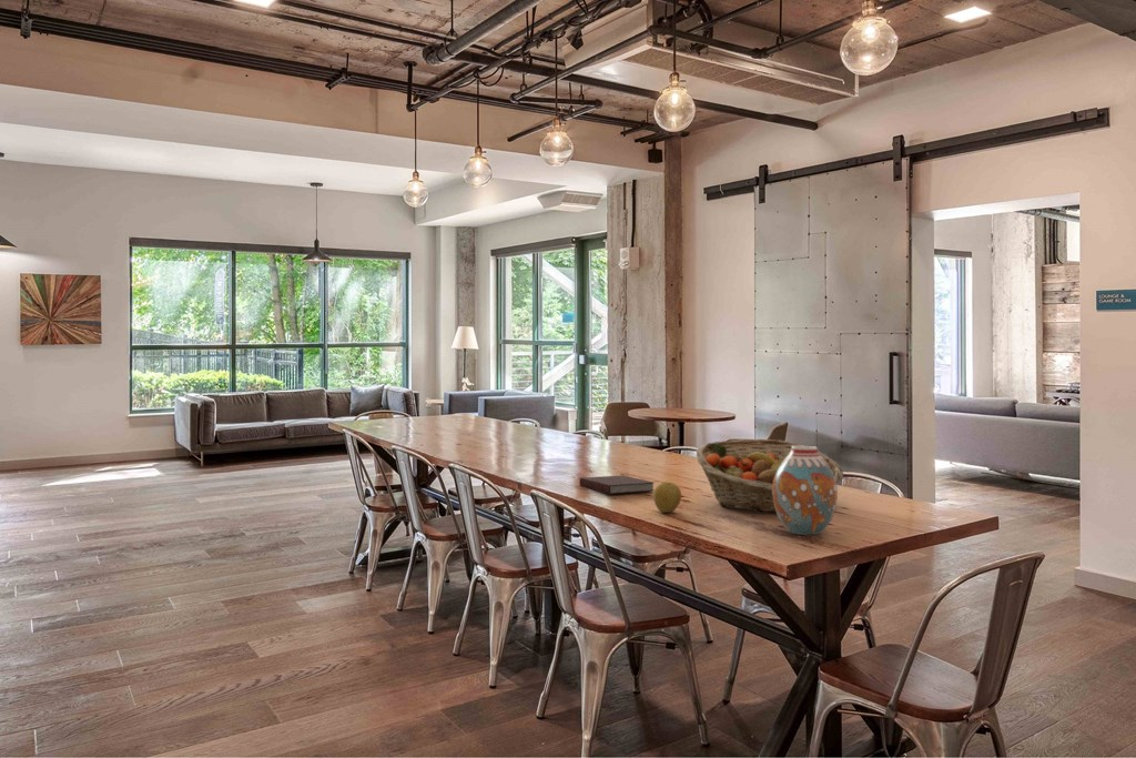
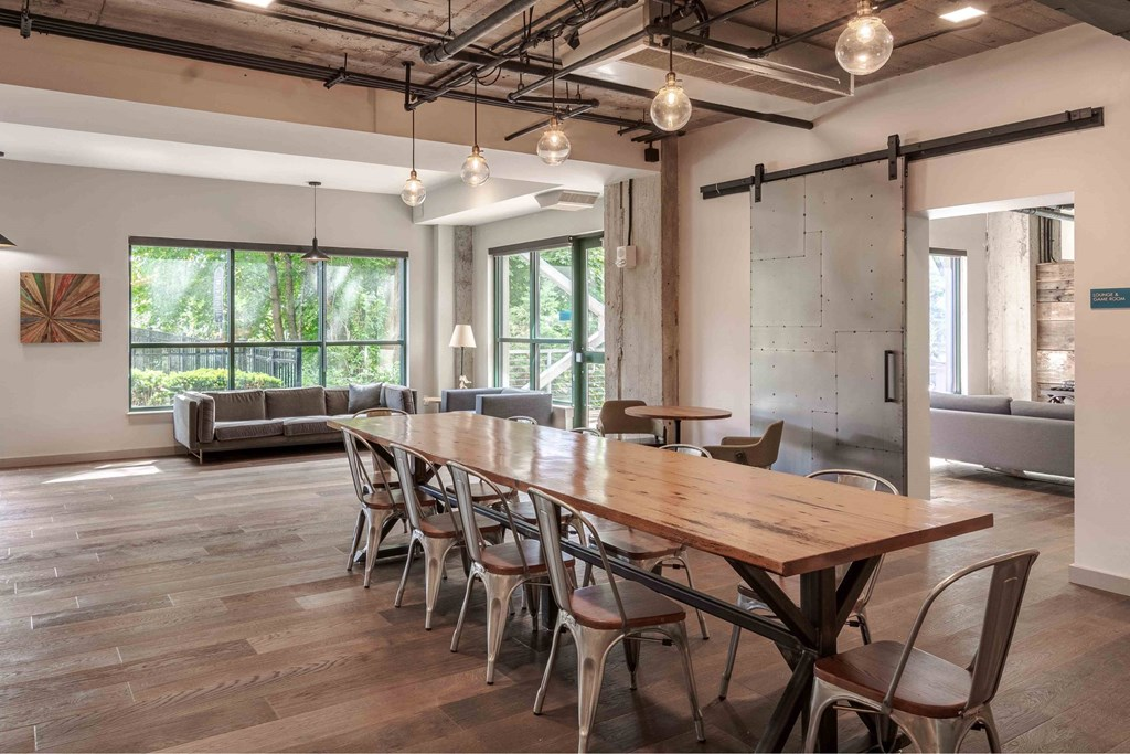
- fruit basket [694,438,844,513]
- notebook [578,474,655,495]
- fruit [652,481,682,514]
- vase [772,445,839,536]
